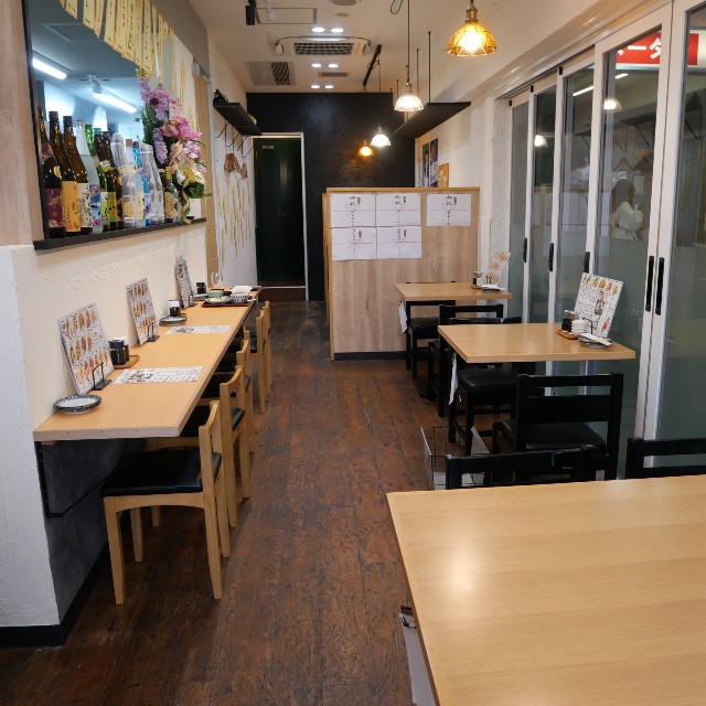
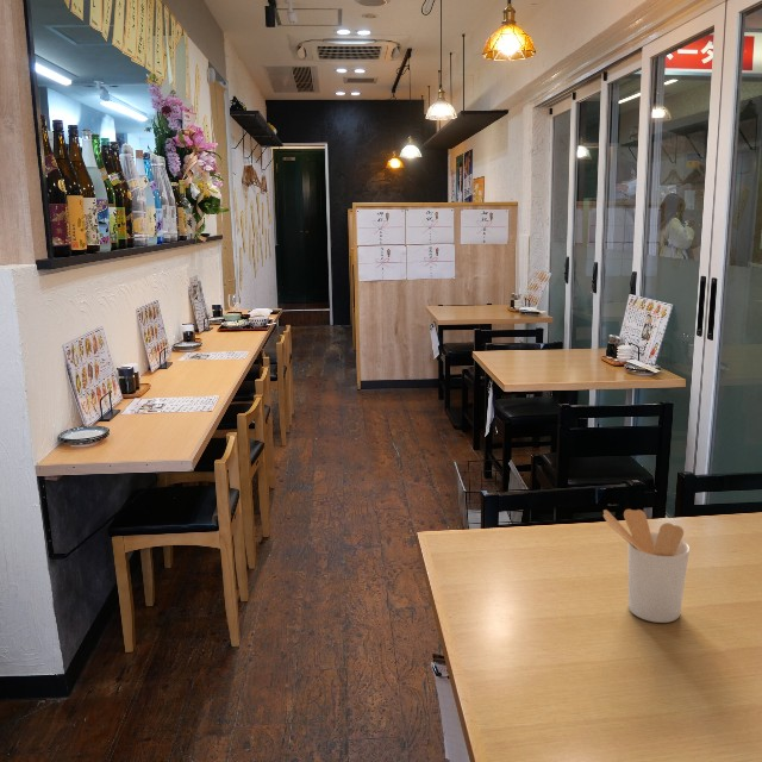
+ utensil holder [602,508,691,624]
